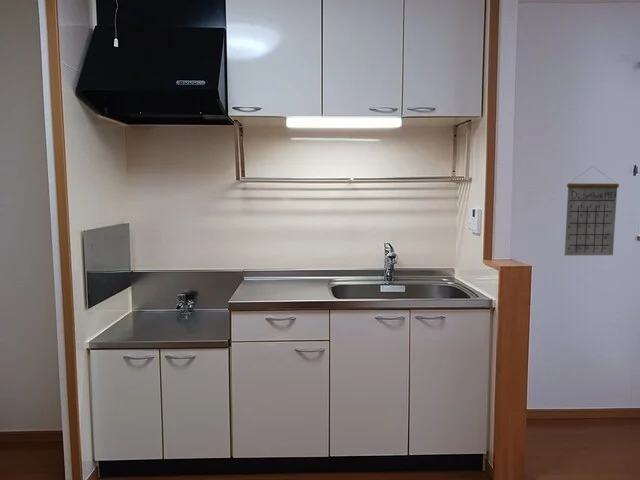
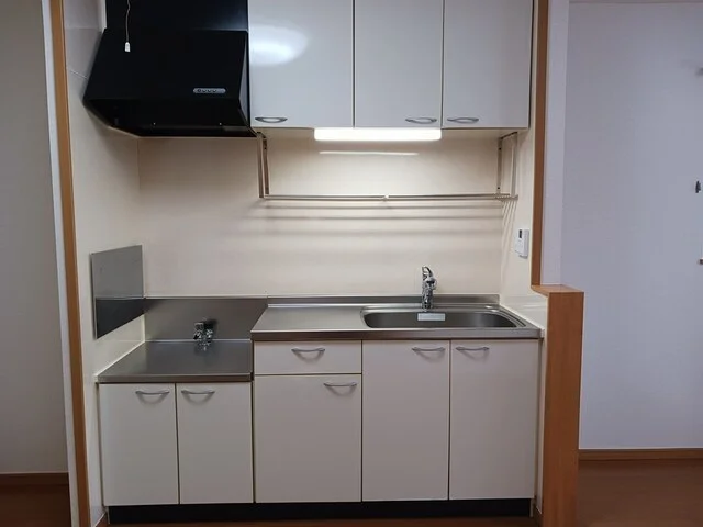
- calendar [564,165,620,256]
